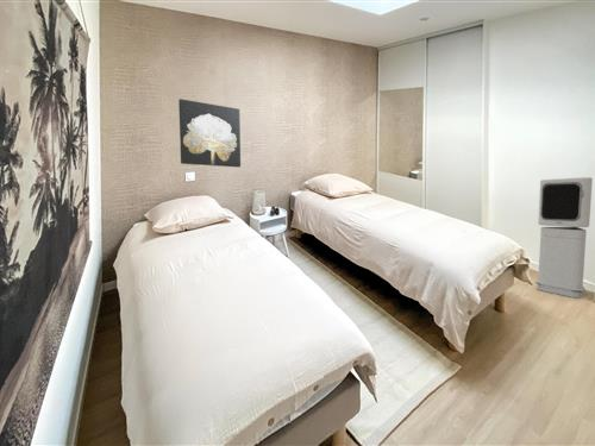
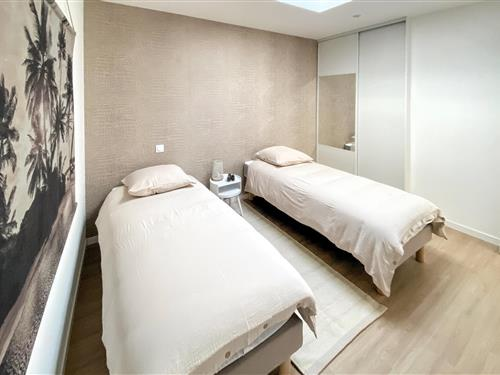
- wall art [177,98,242,169]
- air purifier [534,176,594,299]
